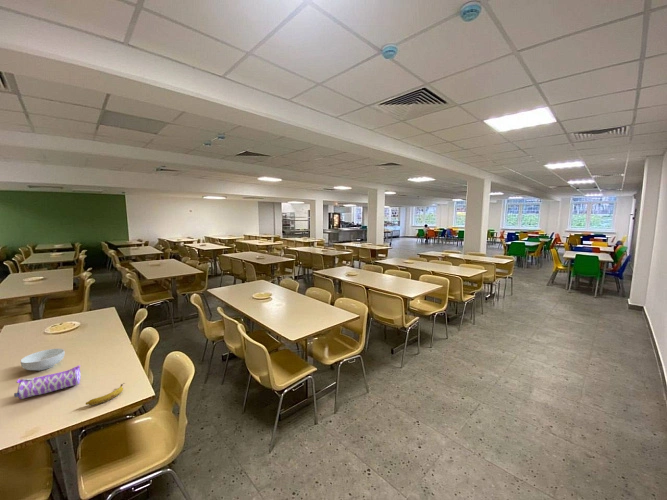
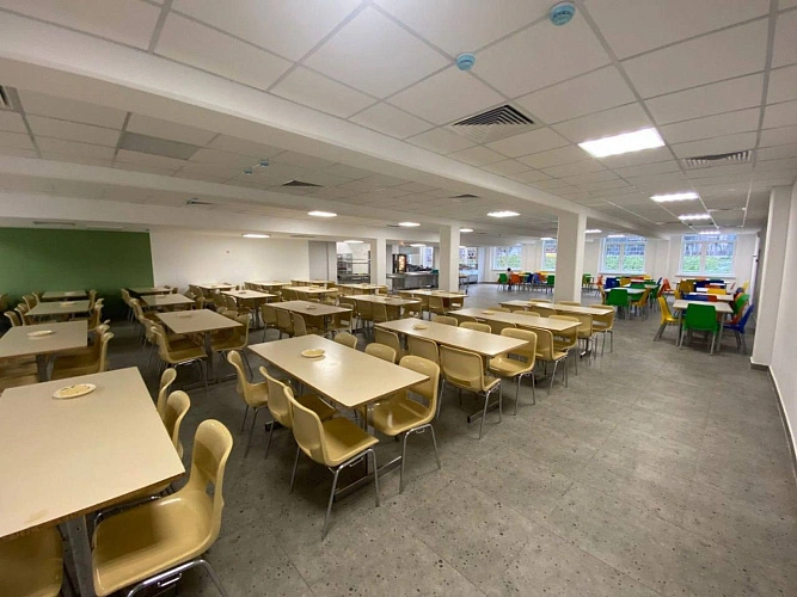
- cereal bowl [20,348,65,372]
- pencil case [13,364,82,400]
- banana [85,382,126,406]
